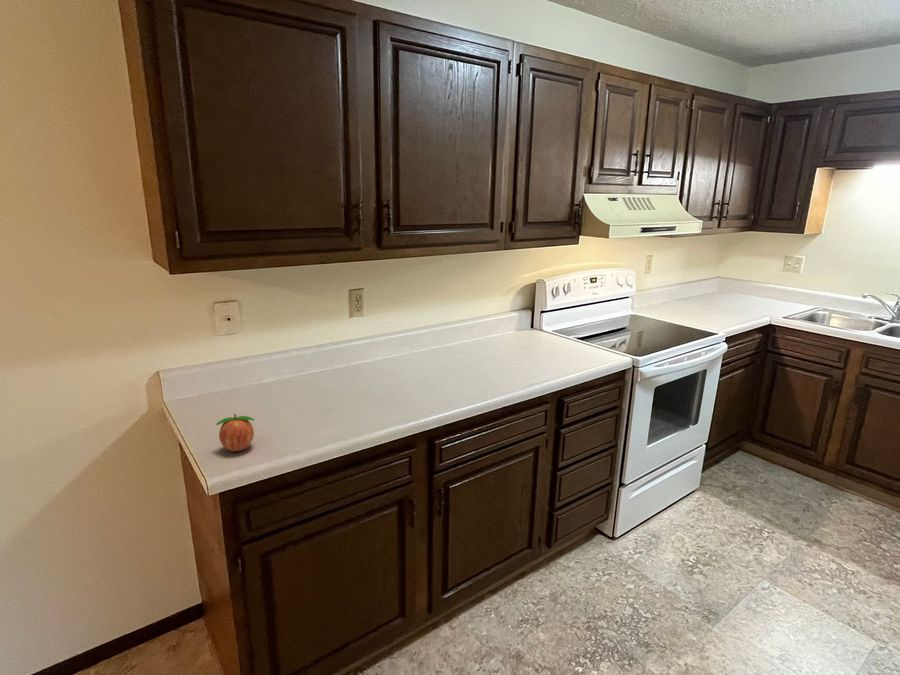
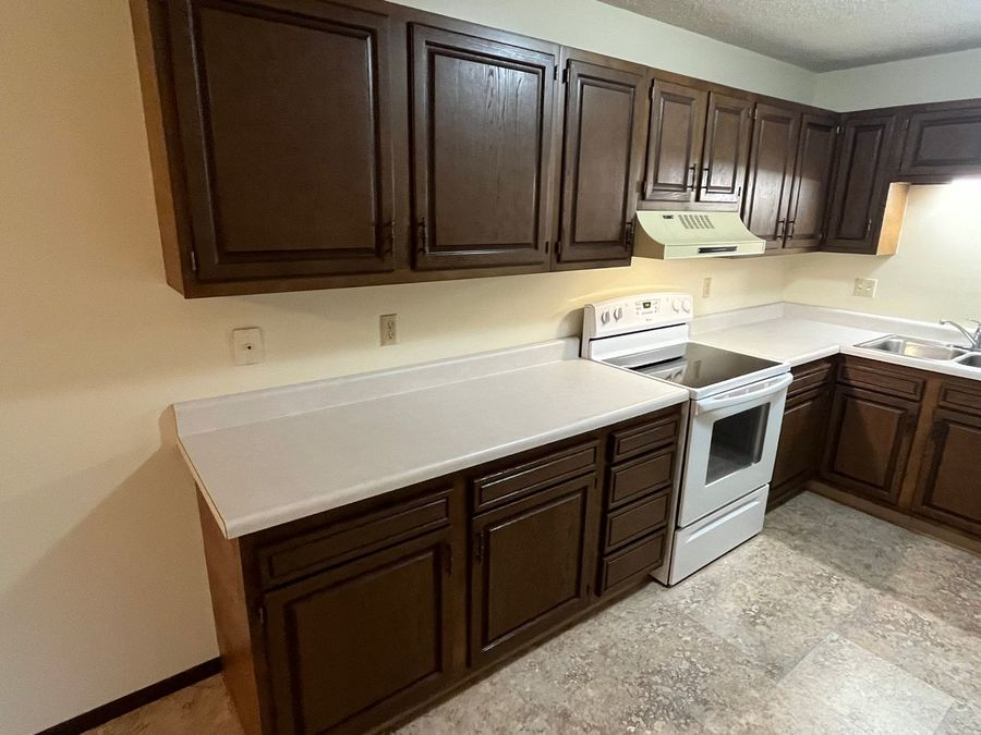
- fruit [215,413,256,452]
